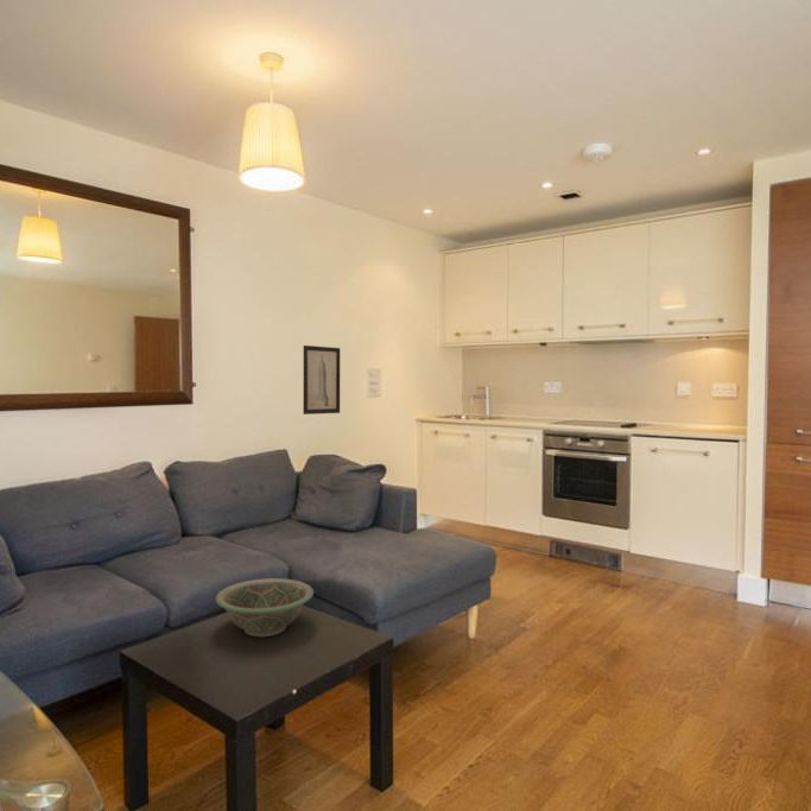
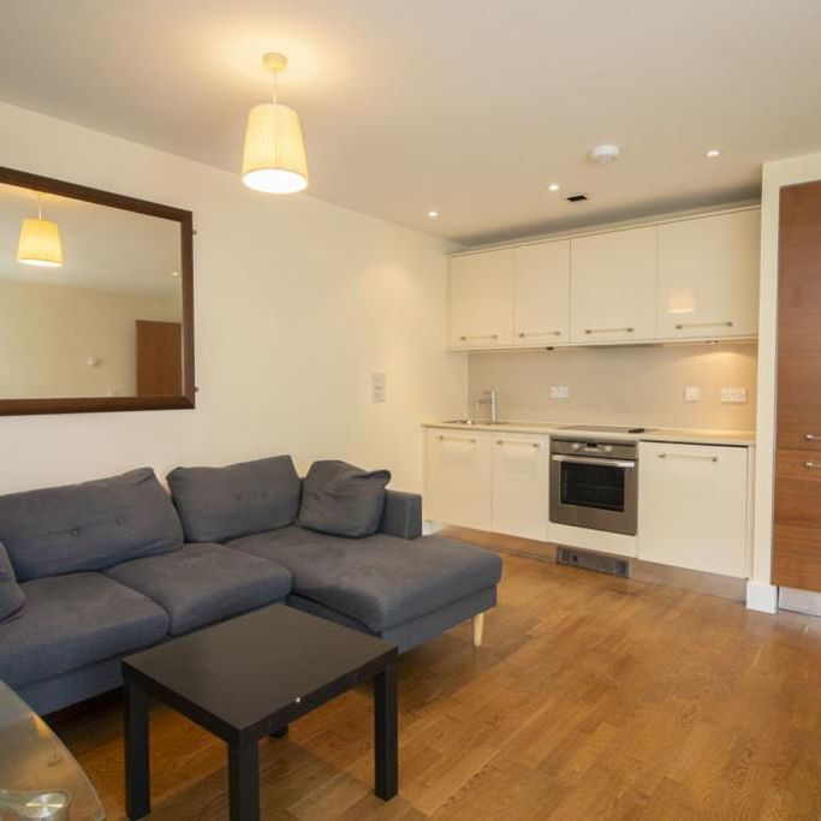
- decorative bowl [215,577,315,638]
- wall art [303,344,341,416]
